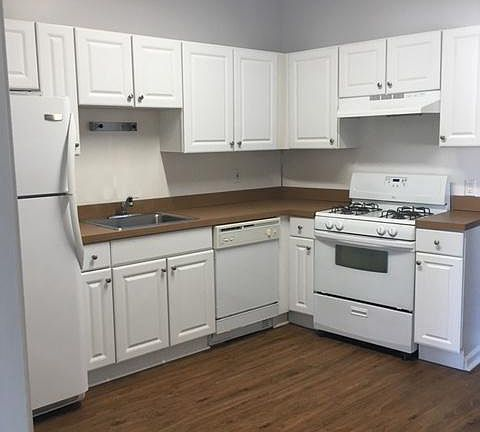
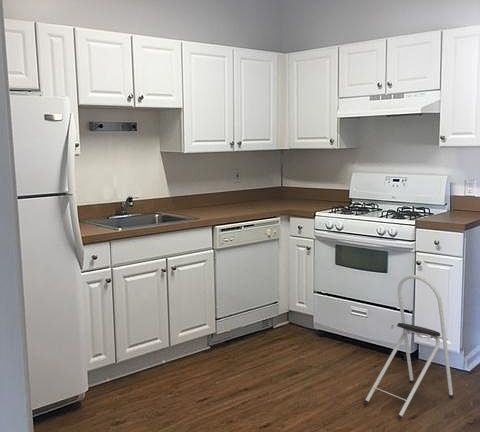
+ step stool [363,274,454,421]
